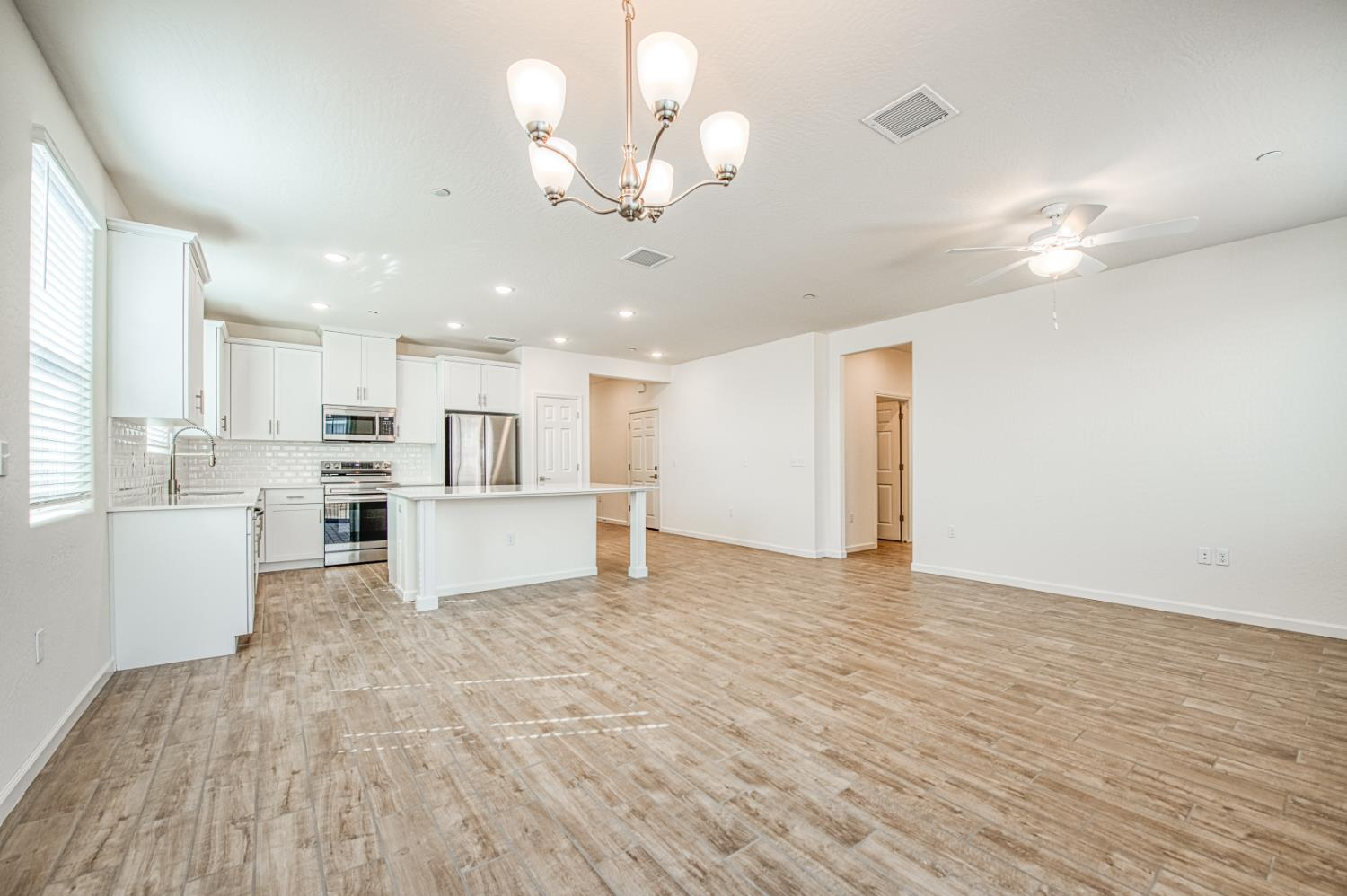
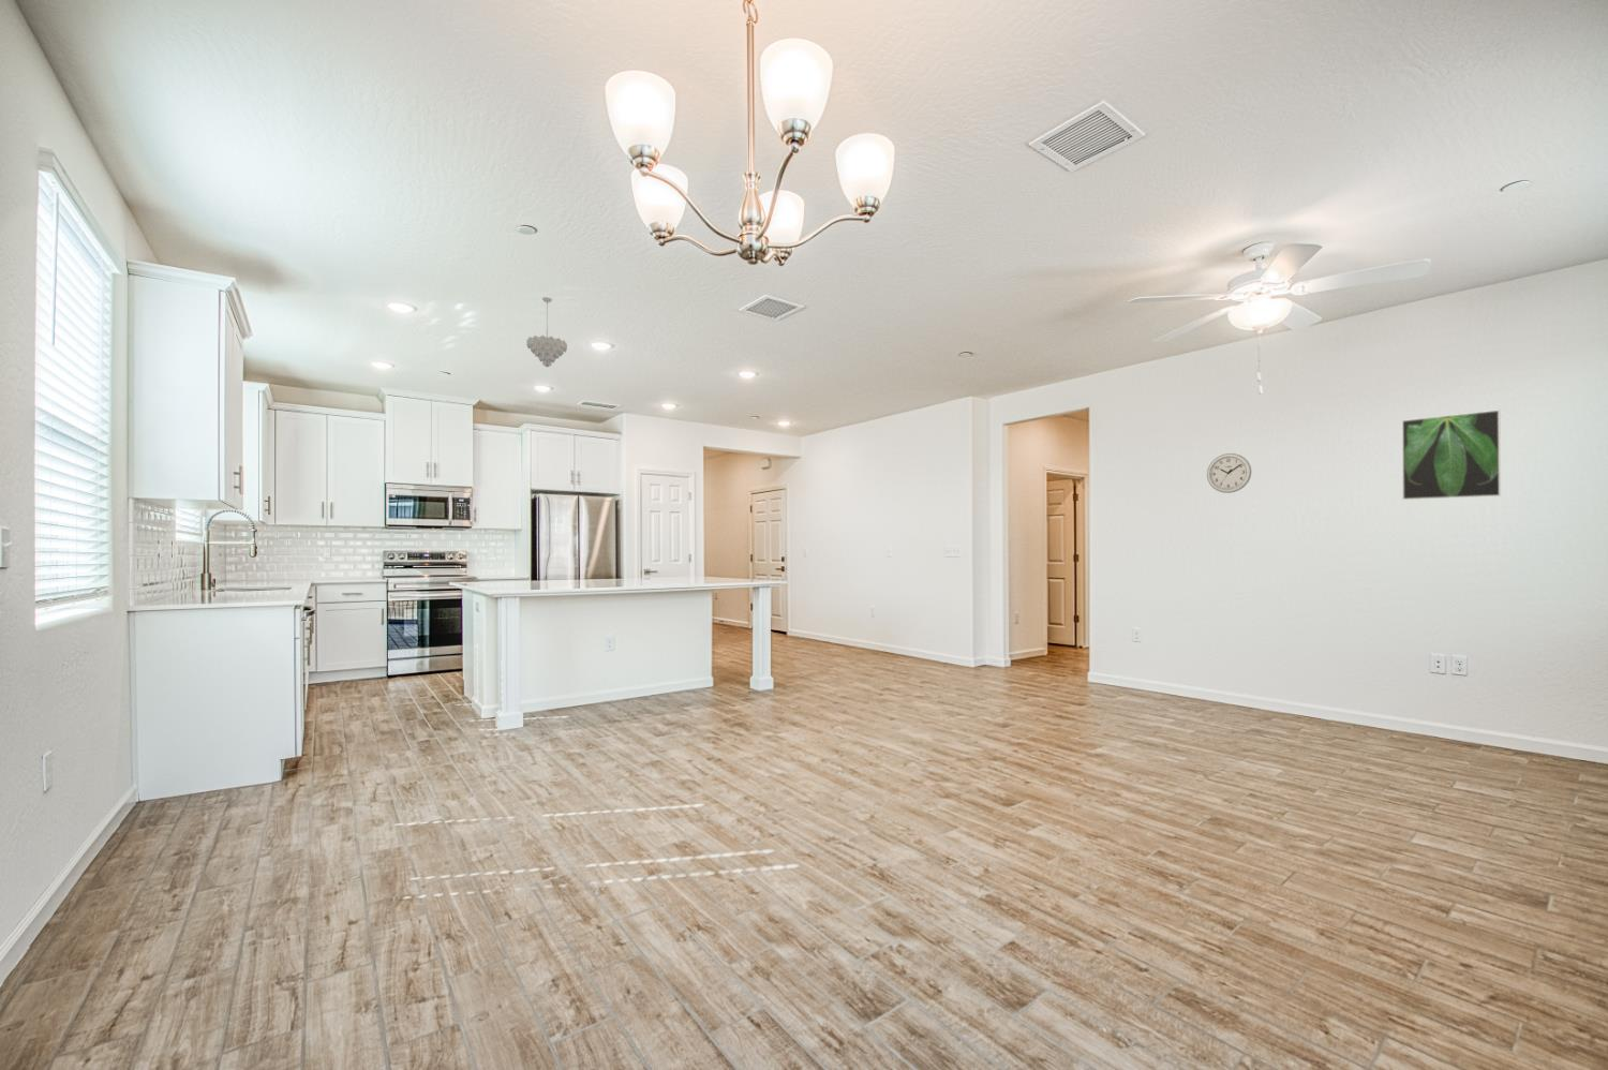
+ wall clock [1206,453,1252,494]
+ pendant light [525,296,568,368]
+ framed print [1401,408,1502,500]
